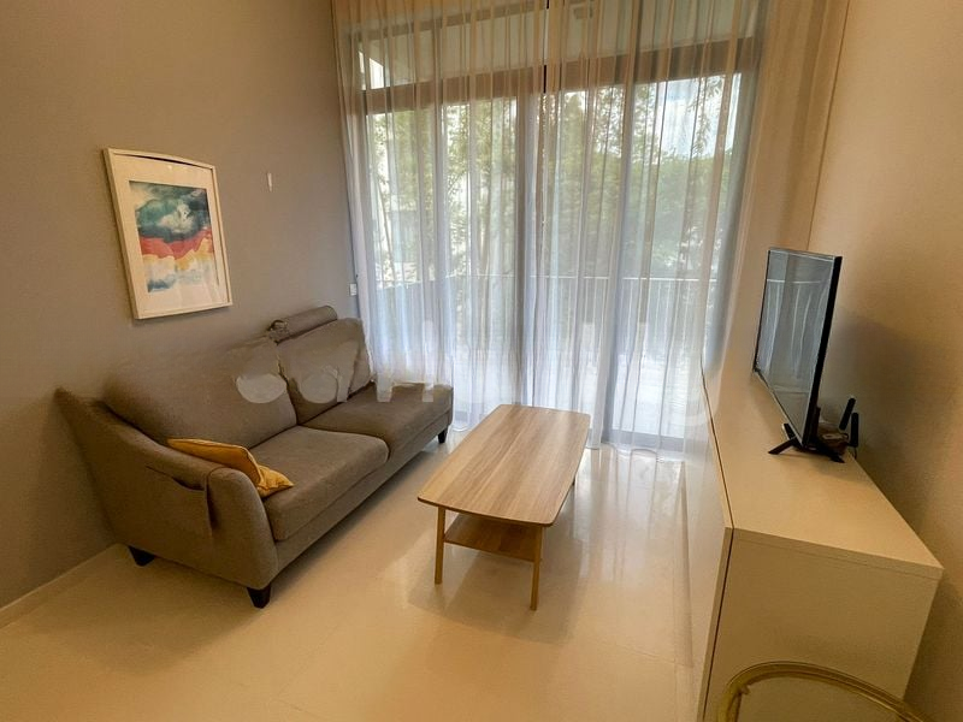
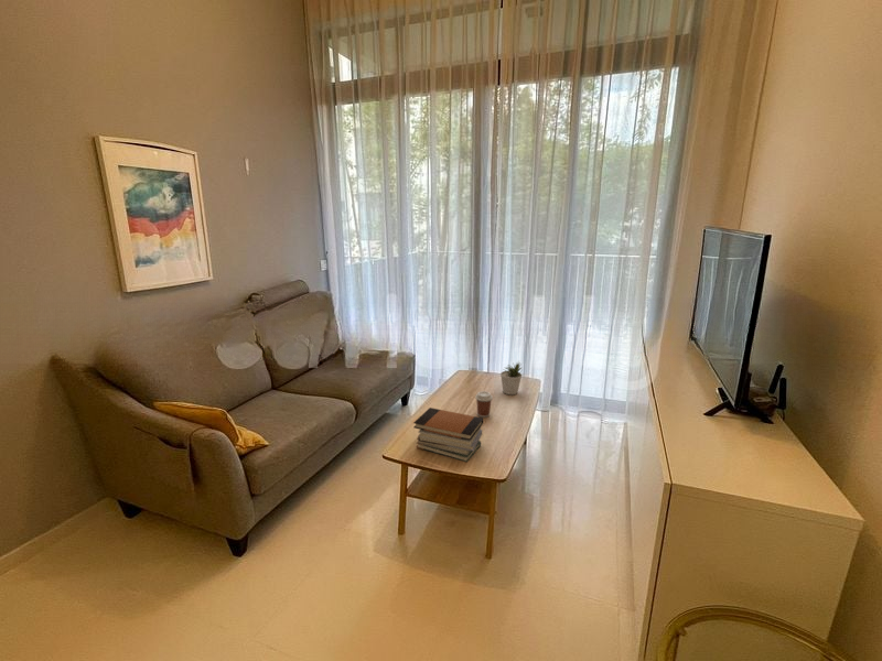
+ potted plant [499,360,524,395]
+ coffee cup [474,390,494,419]
+ book stack [412,407,484,463]
